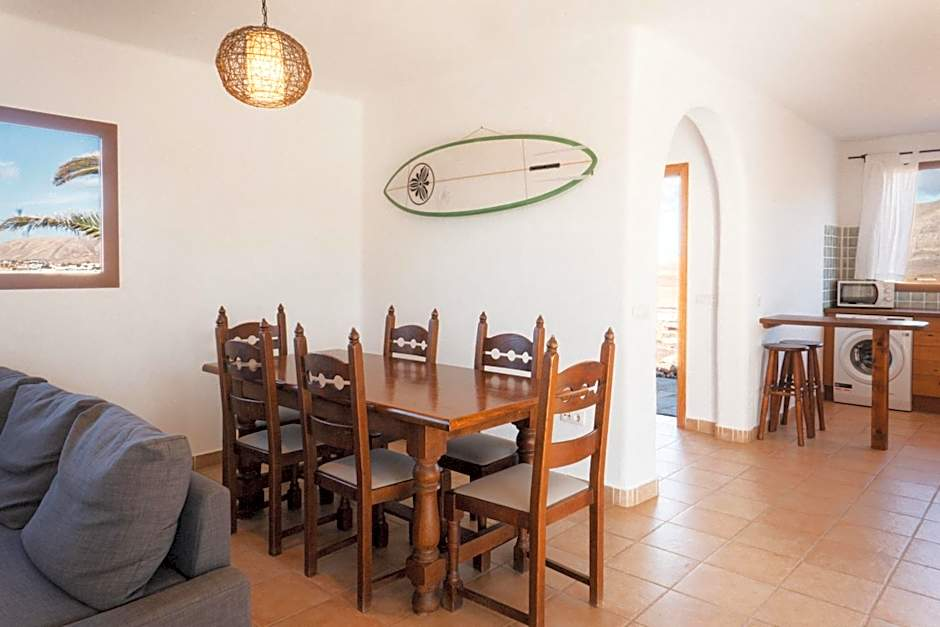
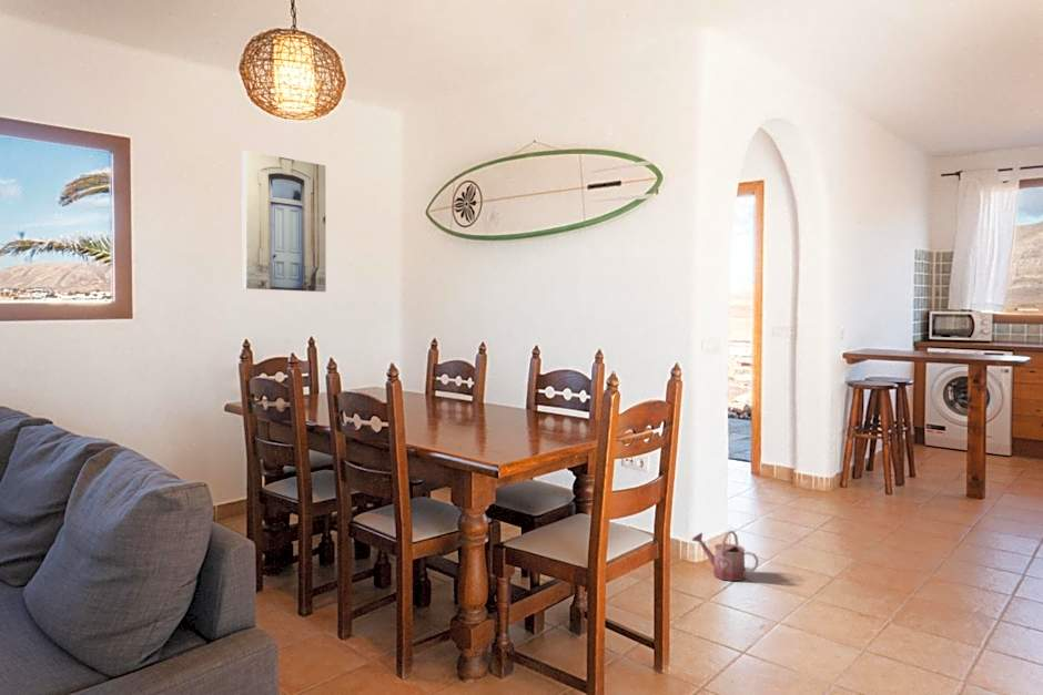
+ wall art [241,150,327,293]
+ watering can [690,530,760,582]
